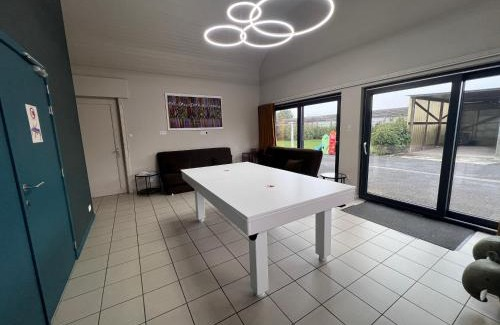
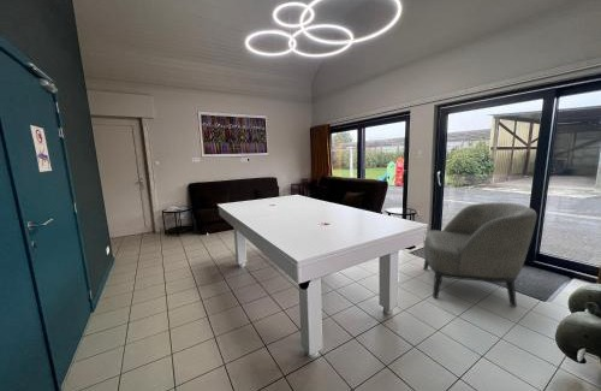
+ armchair [422,201,538,308]
